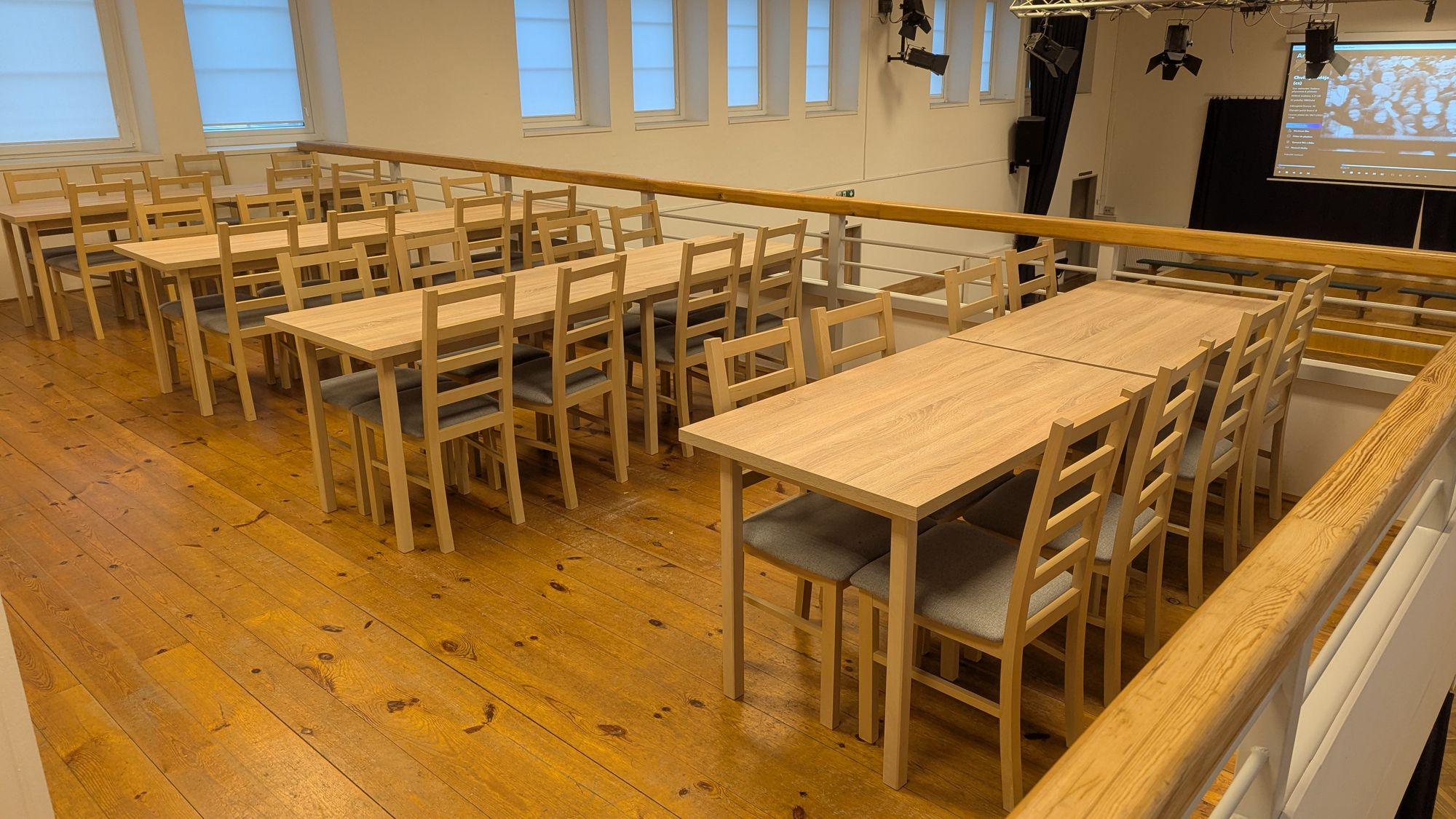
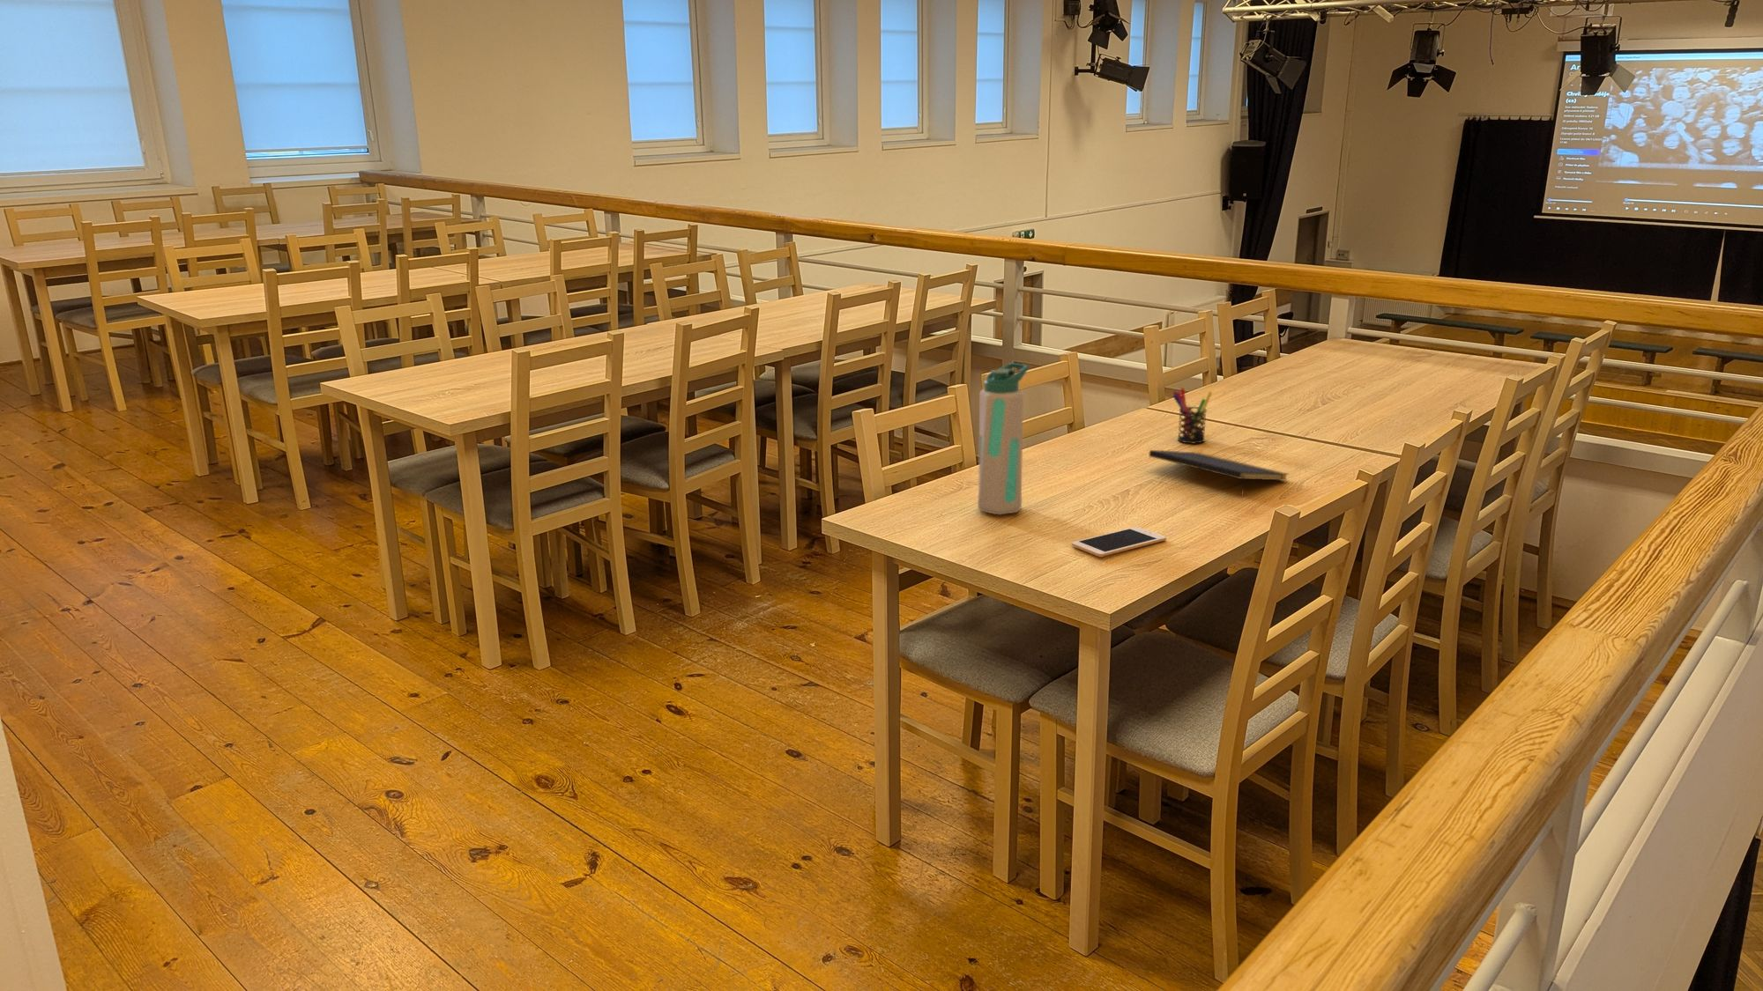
+ water bottle [977,361,1030,515]
+ cell phone [1072,526,1167,558]
+ notepad [1148,449,1290,496]
+ pen holder [1172,387,1213,444]
